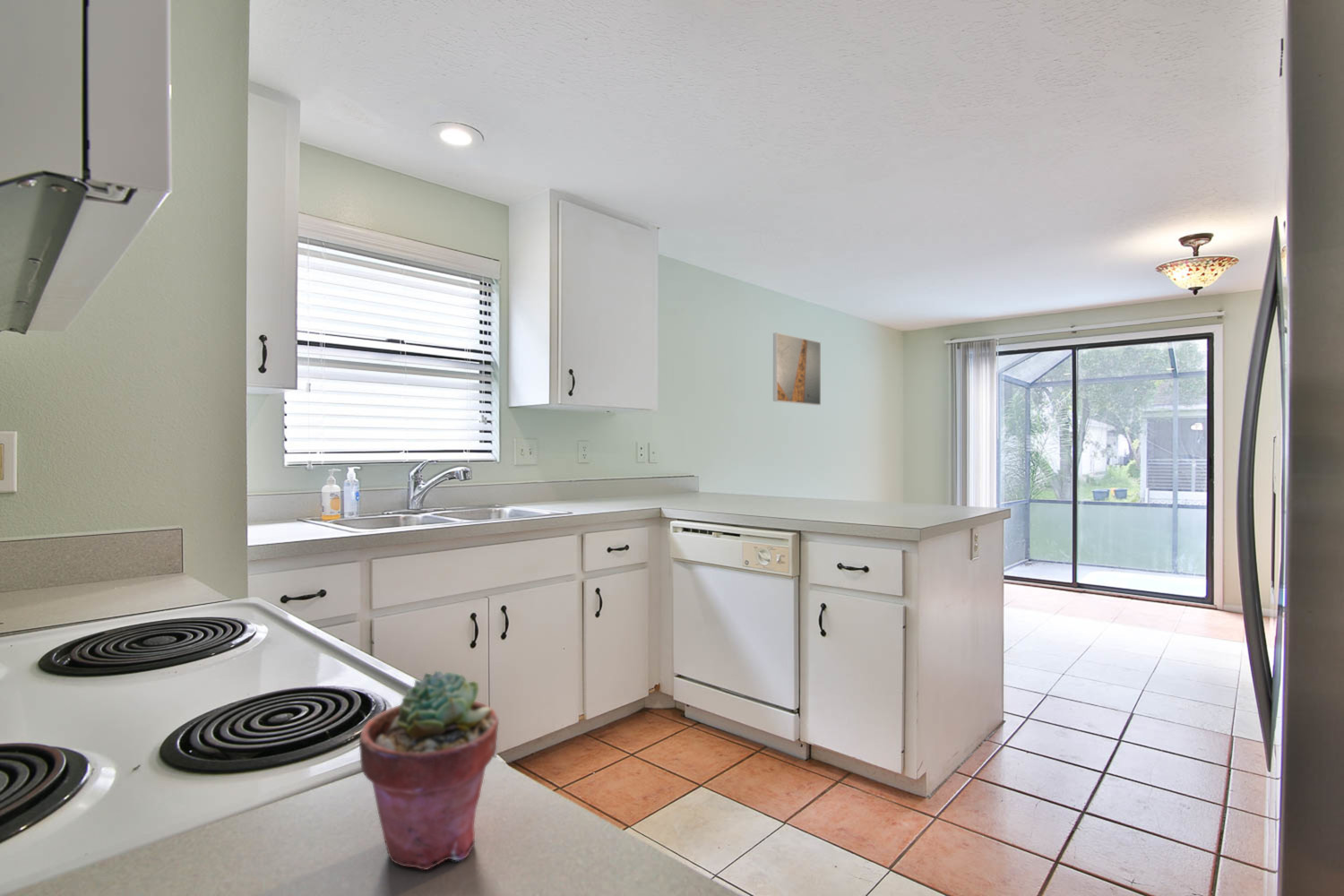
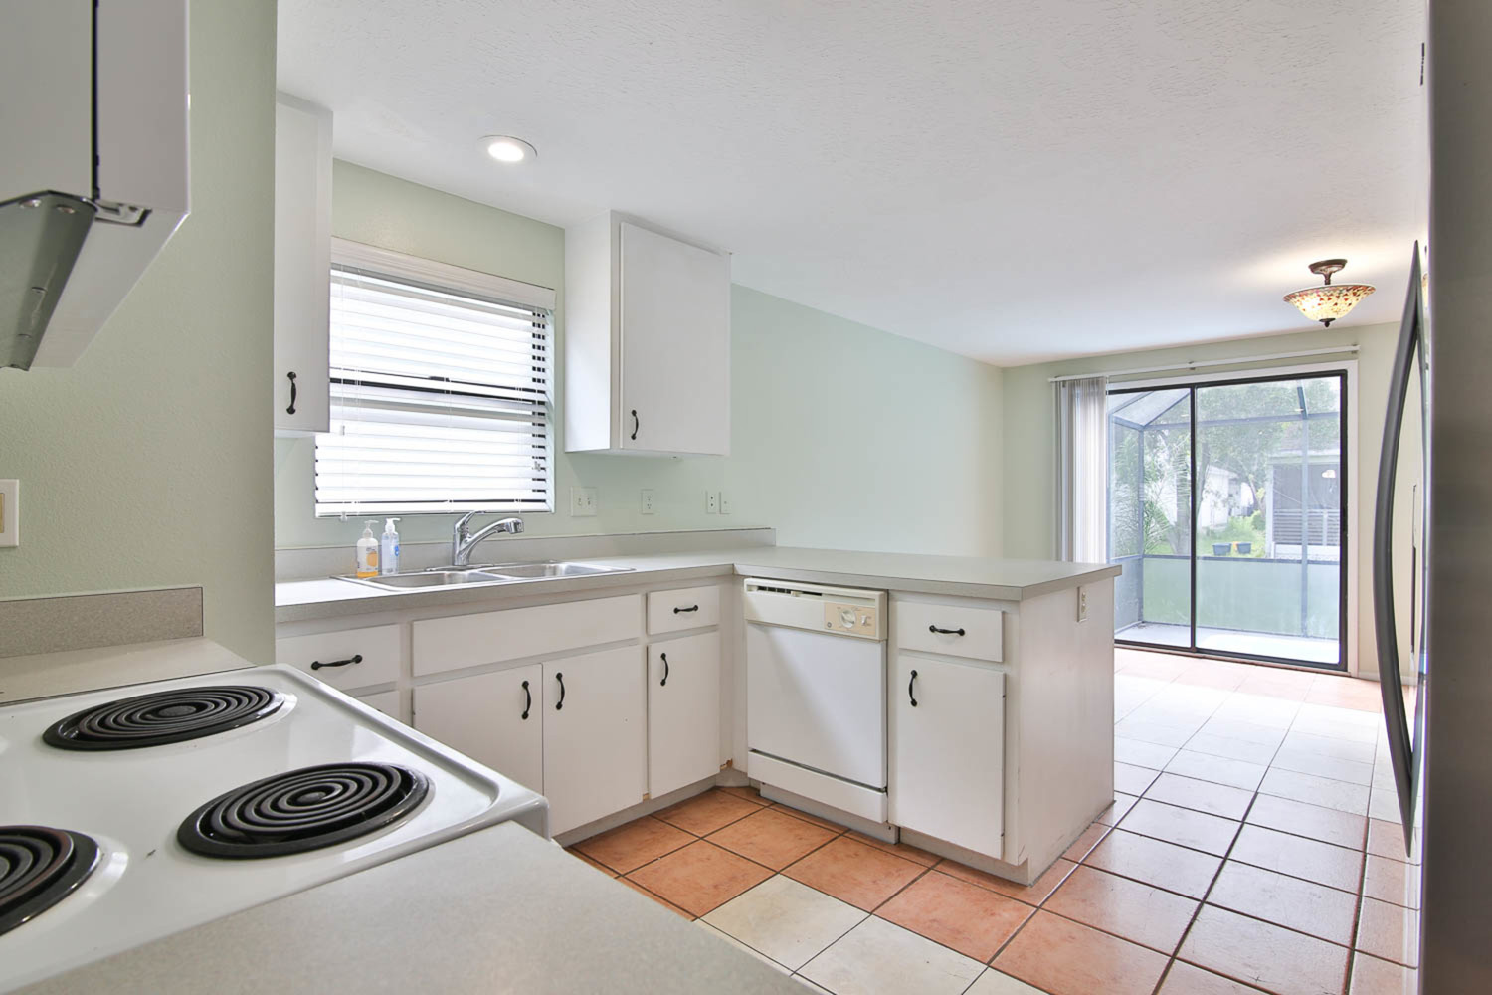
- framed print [772,332,822,406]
- potted succulent [358,669,500,871]
